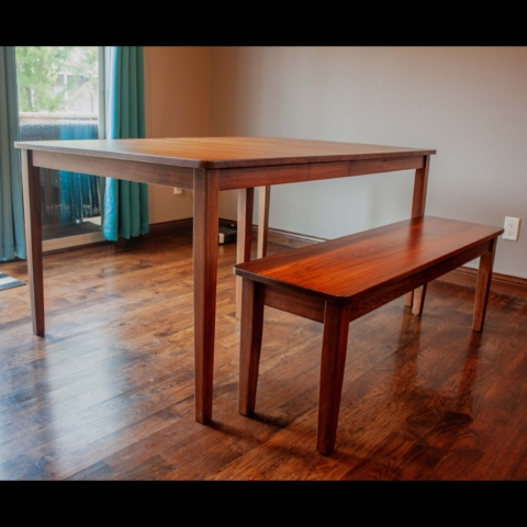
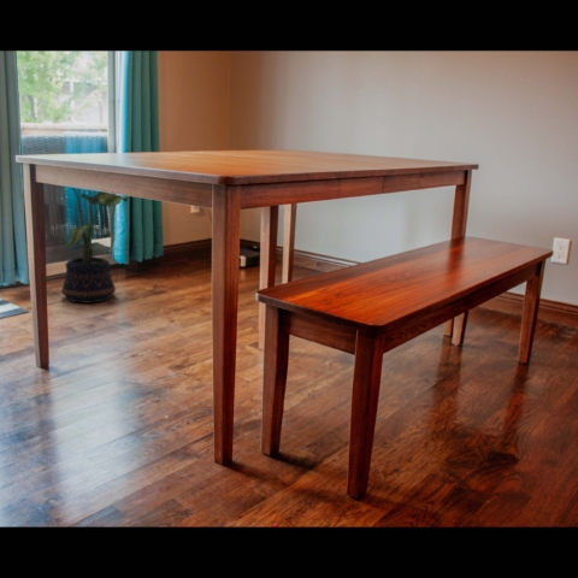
+ potted plant [60,187,129,305]
